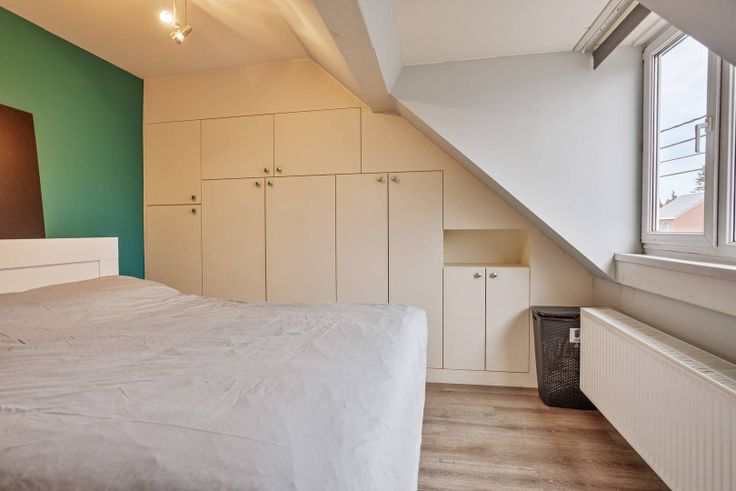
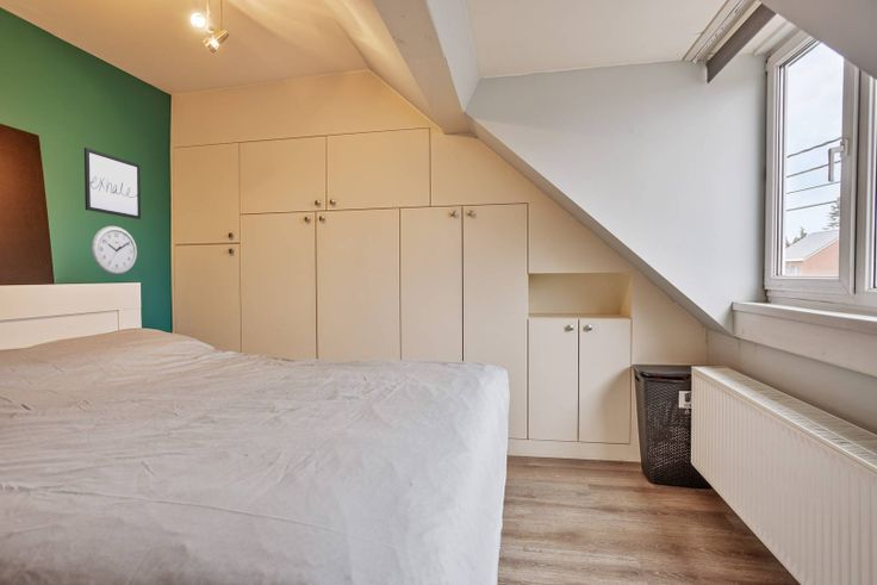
+ wall art [83,147,142,220]
+ wall clock [91,225,138,275]
